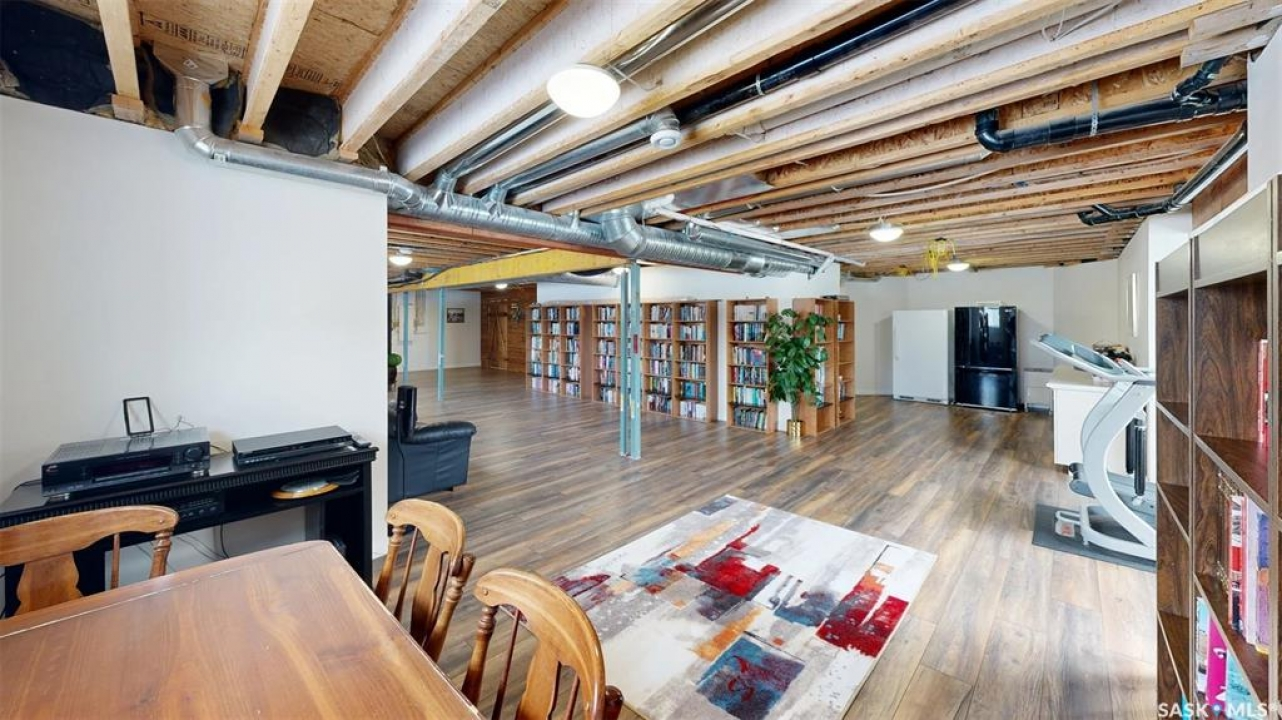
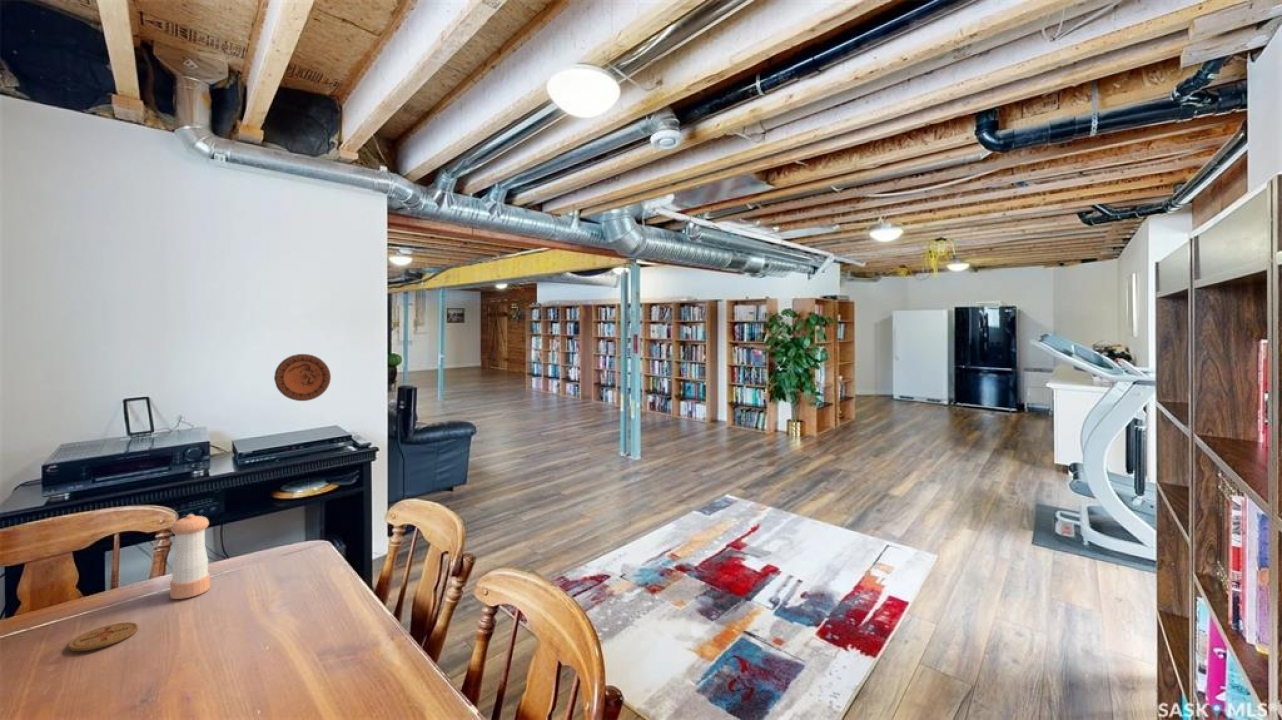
+ pepper shaker [169,513,211,600]
+ decorative plate [273,353,332,402]
+ coaster [68,621,139,652]
